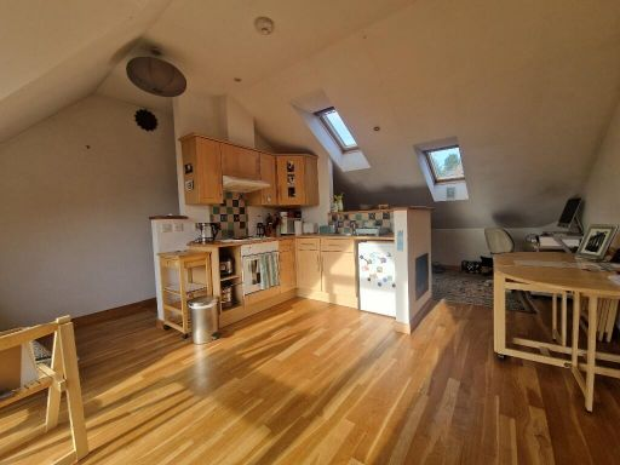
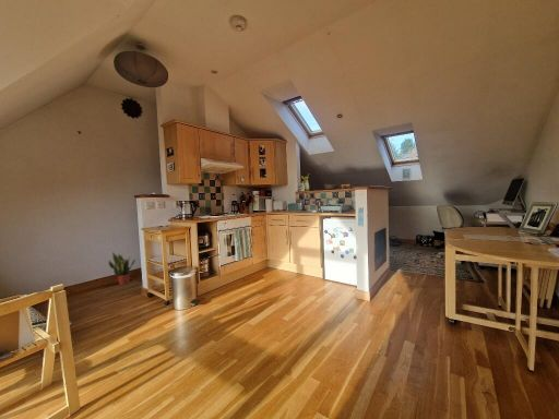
+ potted plant [107,251,136,285]
